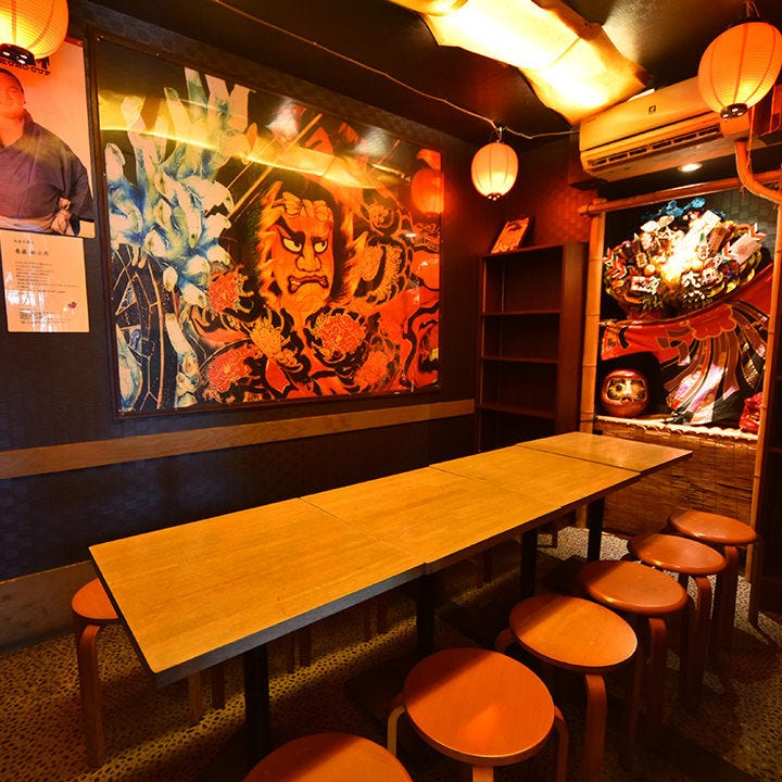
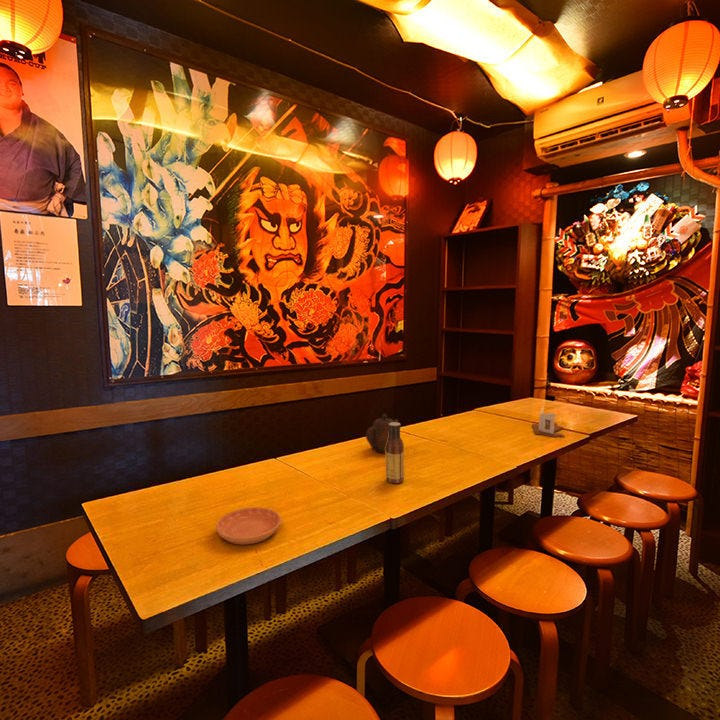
+ saucer [215,506,282,546]
+ teapot [365,413,399,454]
+ sauce bottle [385,422,405,484]
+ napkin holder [531,405,566,439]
